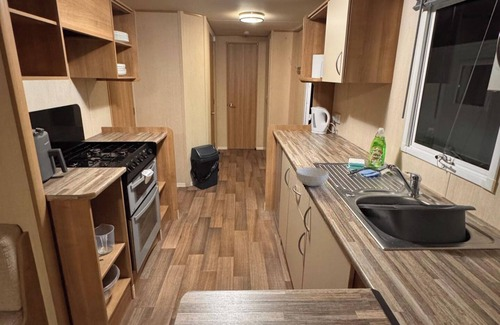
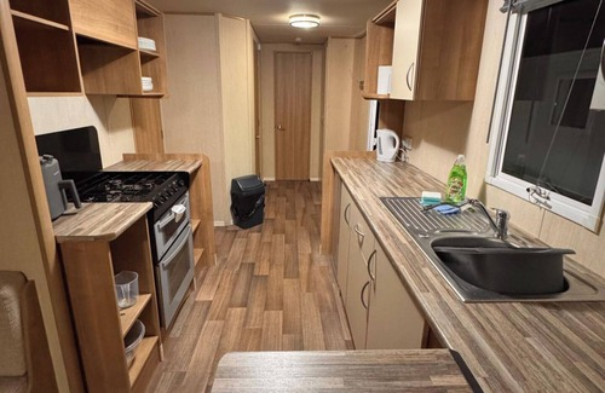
- cereal bowl [295,166,330,187]
